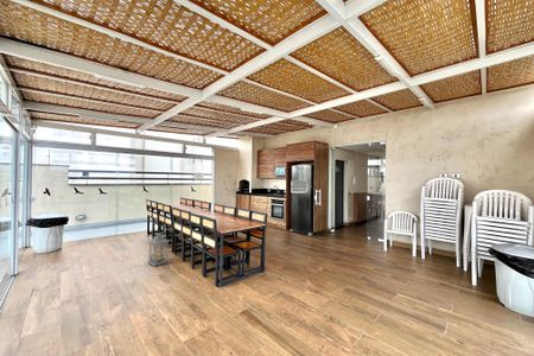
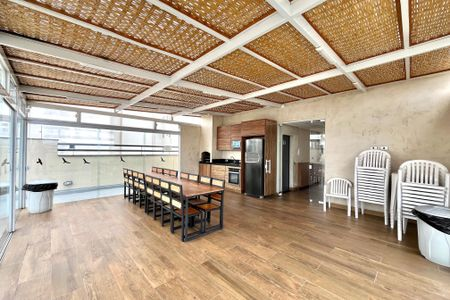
- lantern [146,233,171,268]
